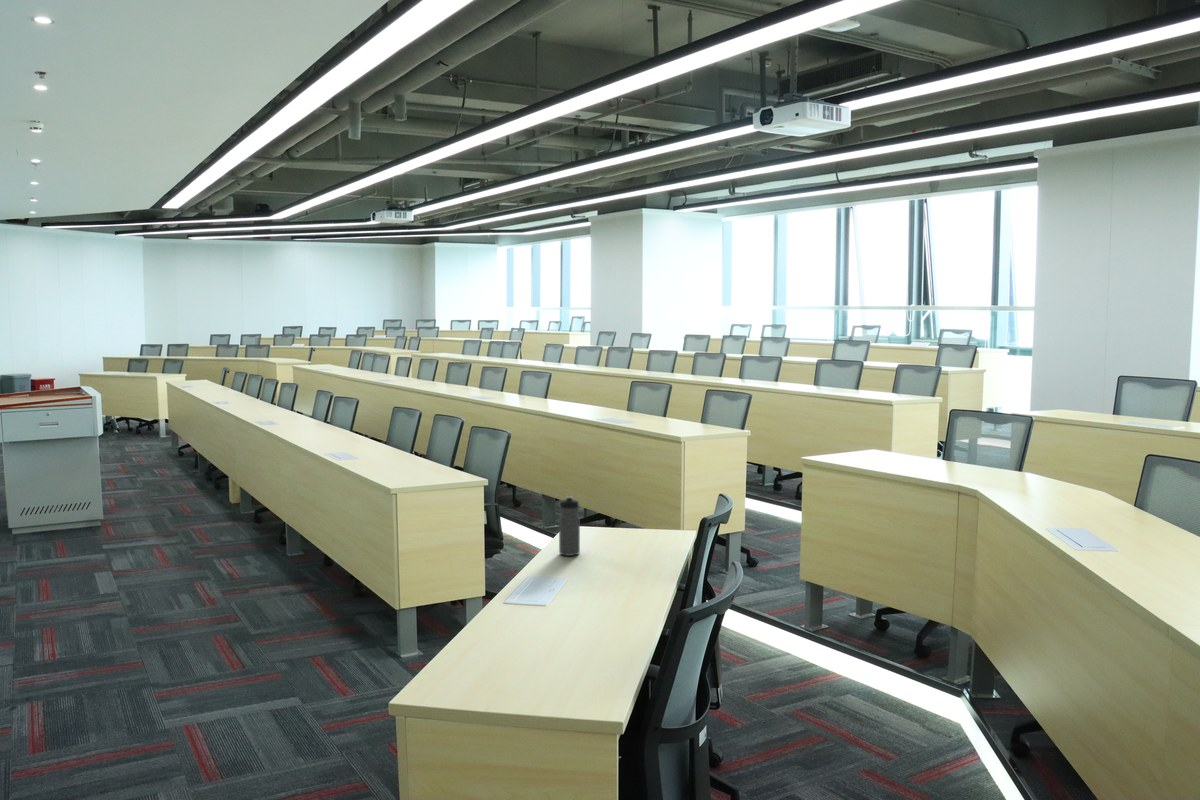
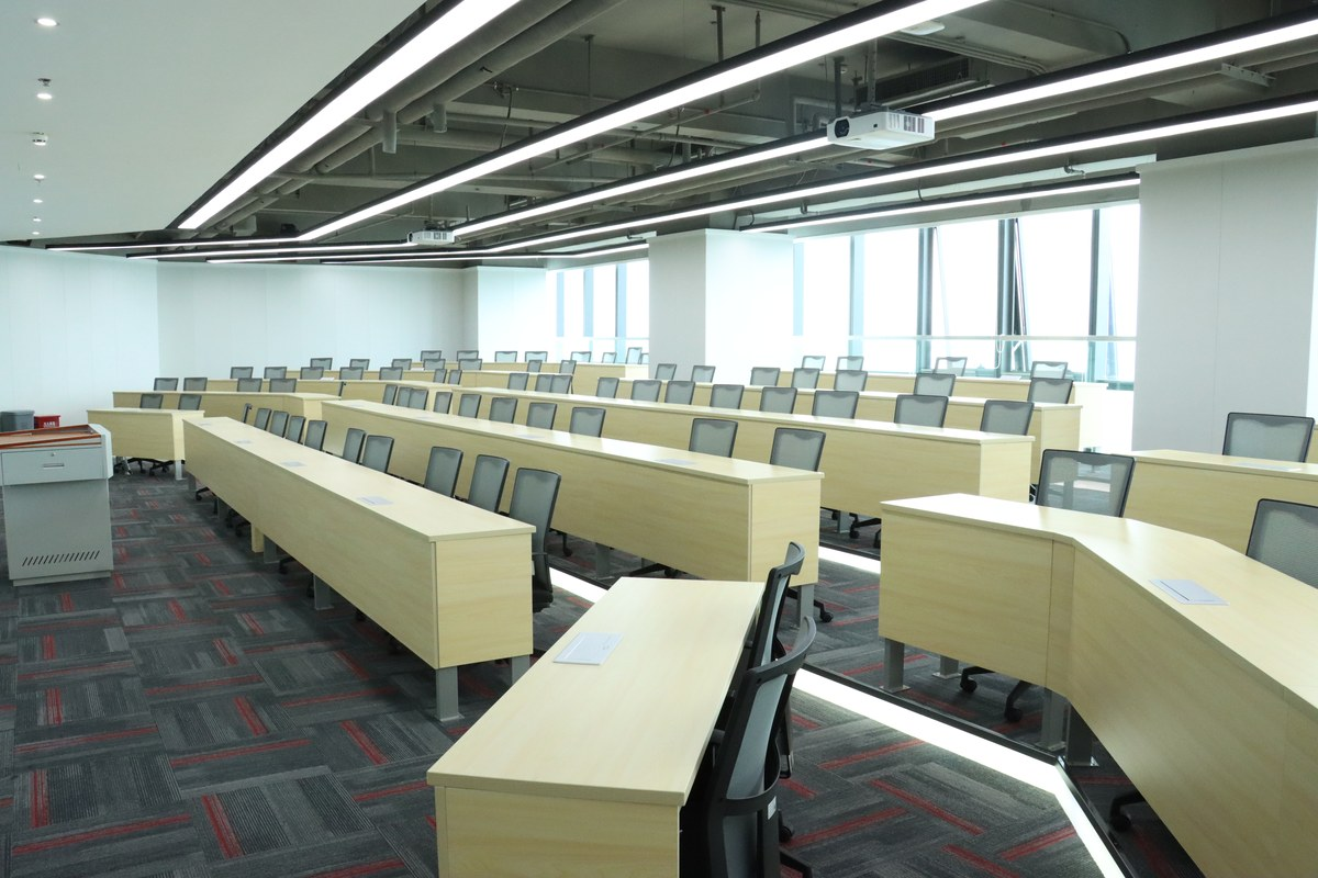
- water bottle [558,495,581,557]
